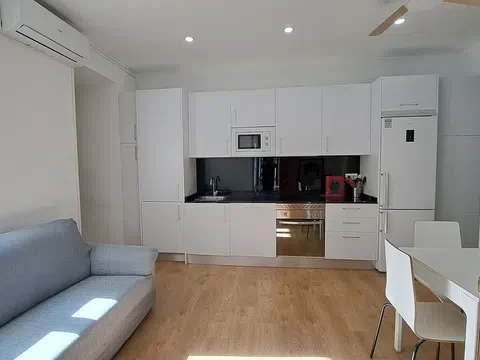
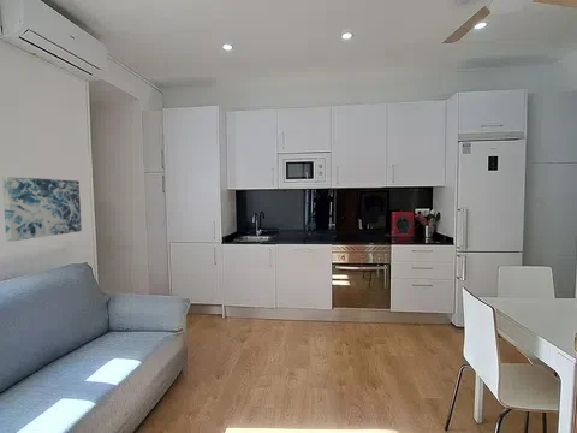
+ wall art [1,176,83,243]
